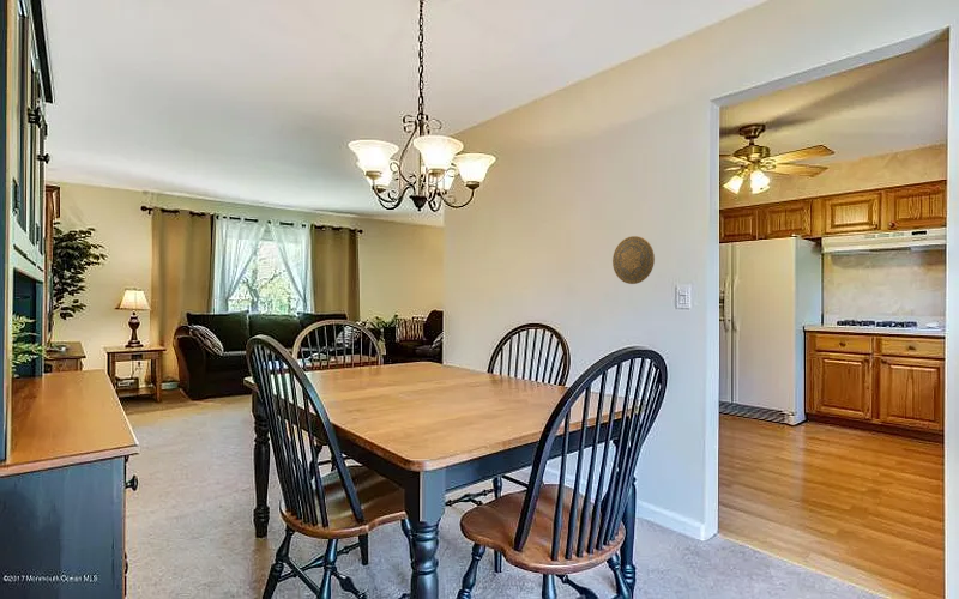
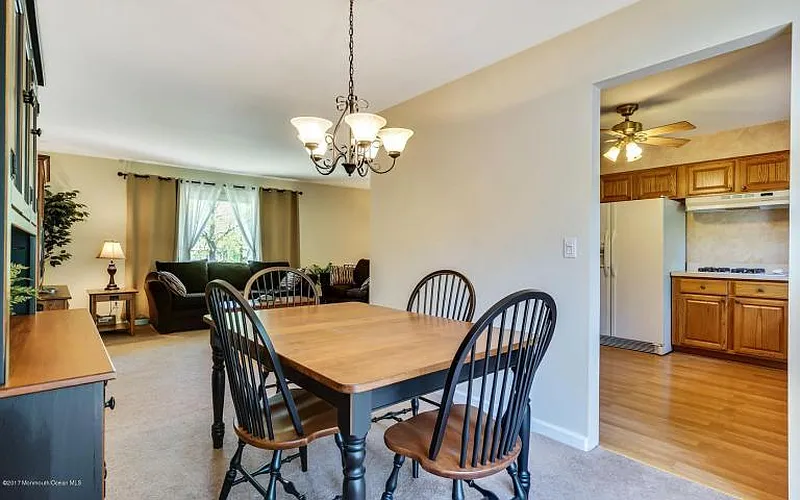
- decorative plate [611,235,656,285]
